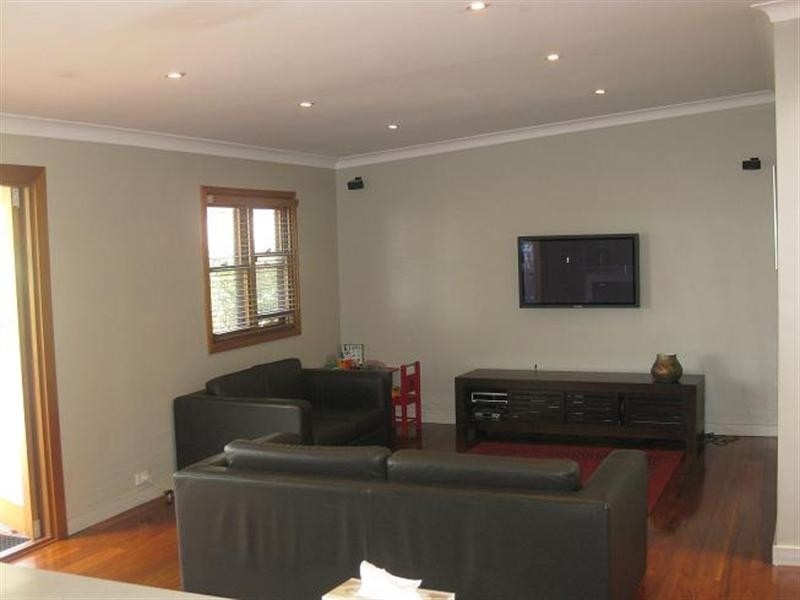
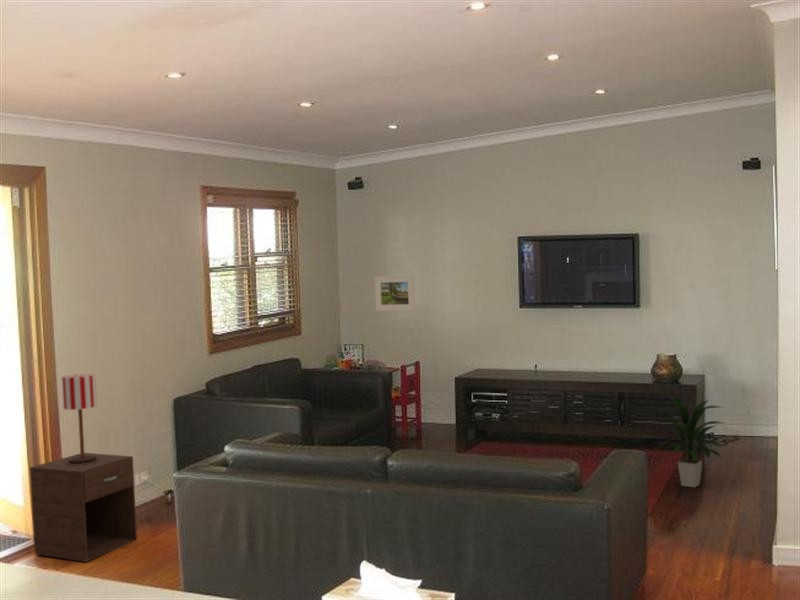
+ nightstand [29,452,138,563]
+ indoor plant [656,393,724,488]
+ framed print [374,274,416,312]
+ table lamp [60,373,98,465]
